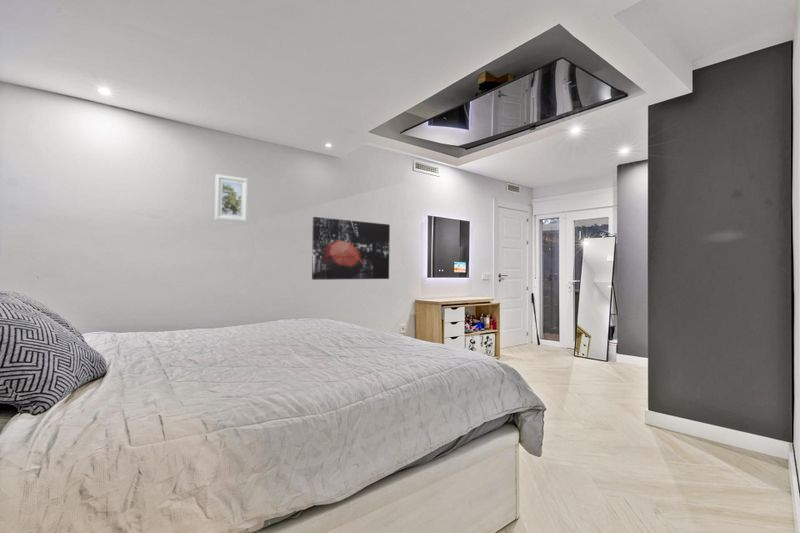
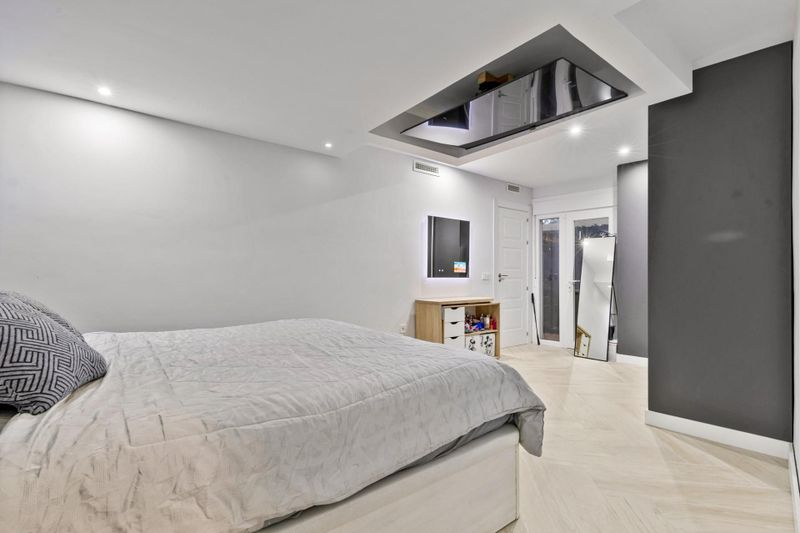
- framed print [214,173,249,223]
- wall art [311,216,391,281]
